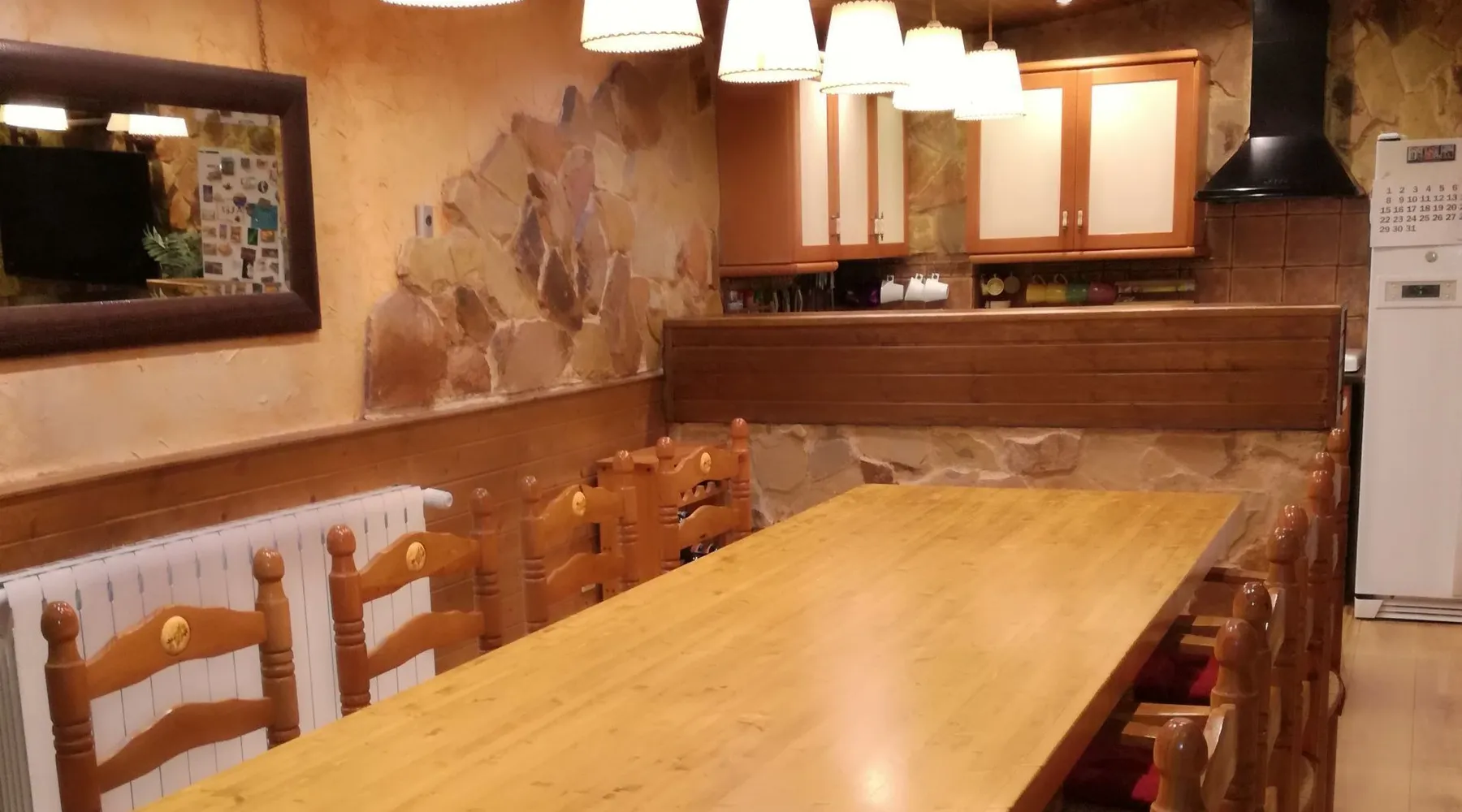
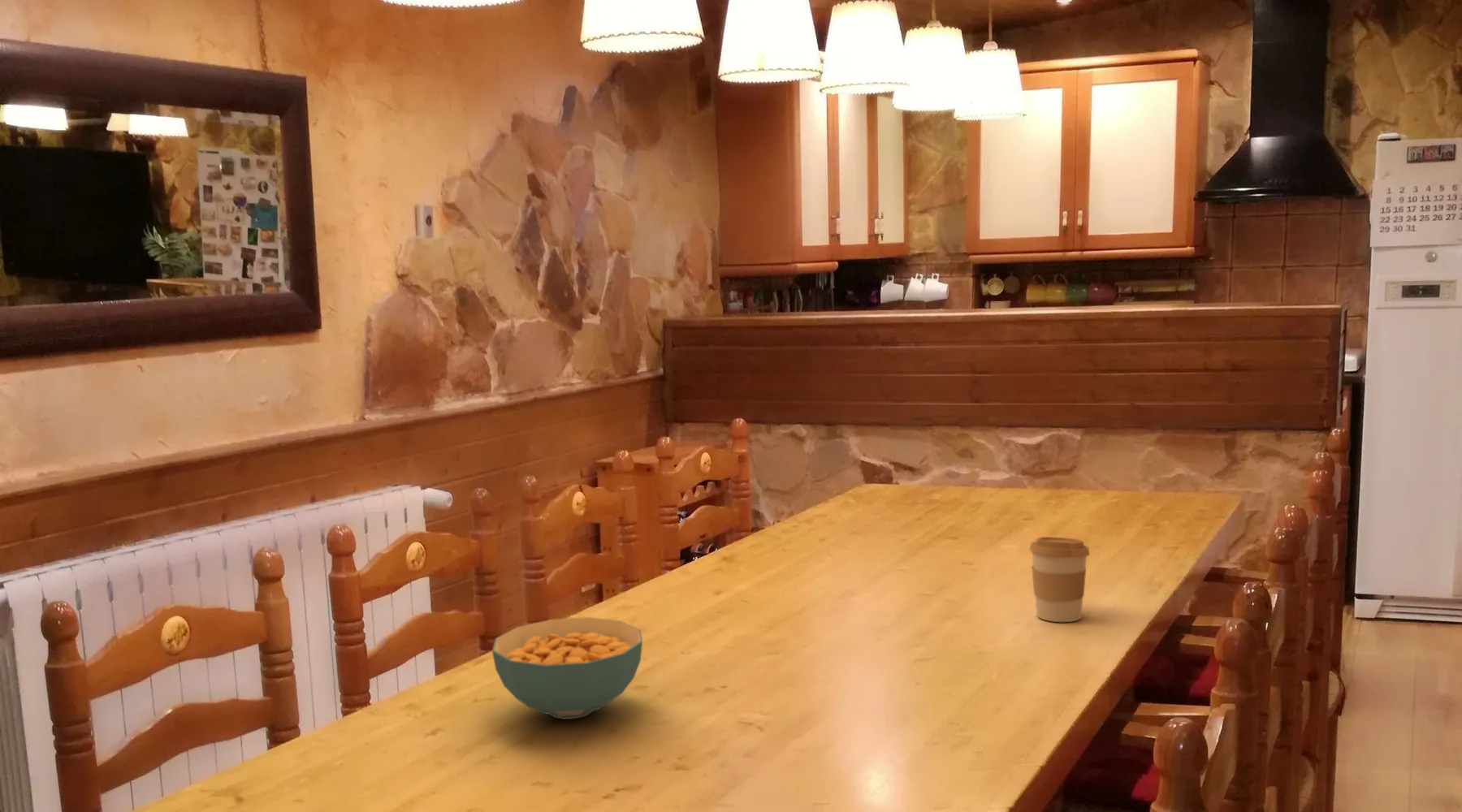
+ cereal bowl [491,616,643,720]
+ coffee cup [1028,536,1091,623]
